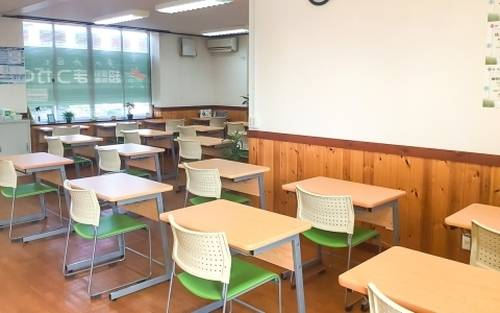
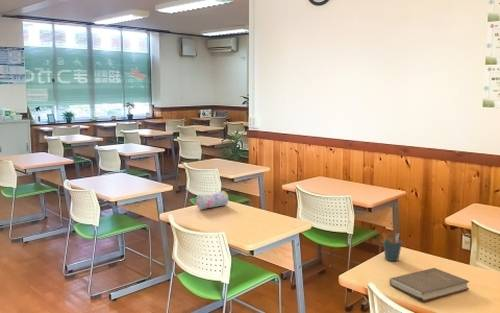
+ pencil case [195,190,229,210]
+ pen holder [382,232,403,262]
+ book [389,267,470,302]
